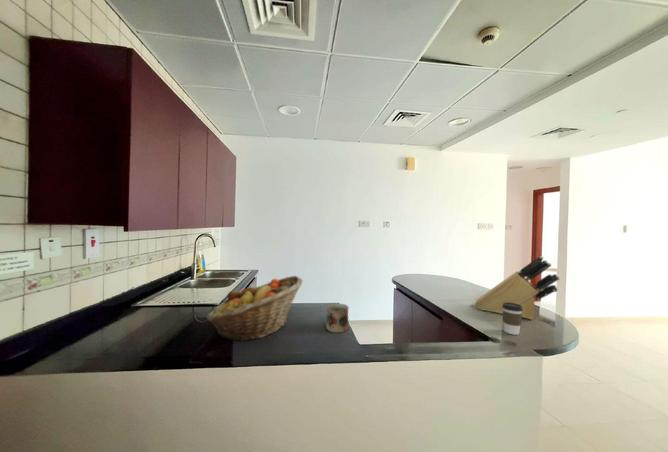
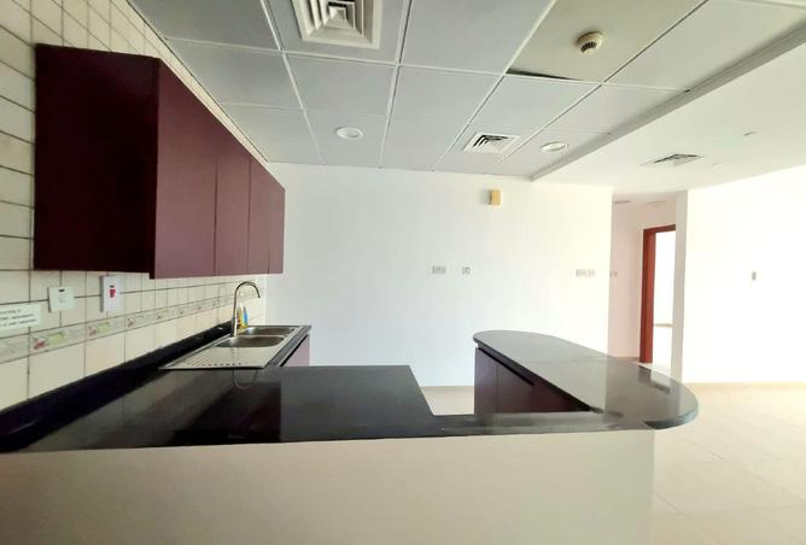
- fruit basket [206,275,304,343]
- knife block [474,255,561,320]
- coffee cup [502,302,523,336]
- mug [325,303,350,334]
